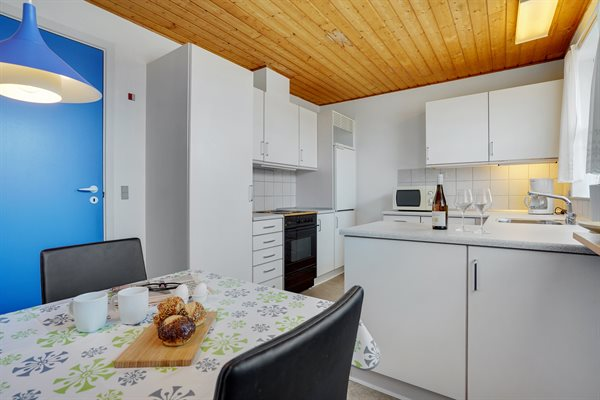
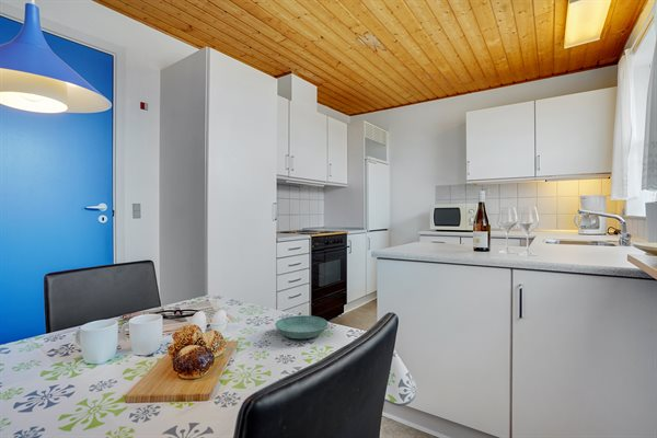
+ saucer [274,314,328,339]
